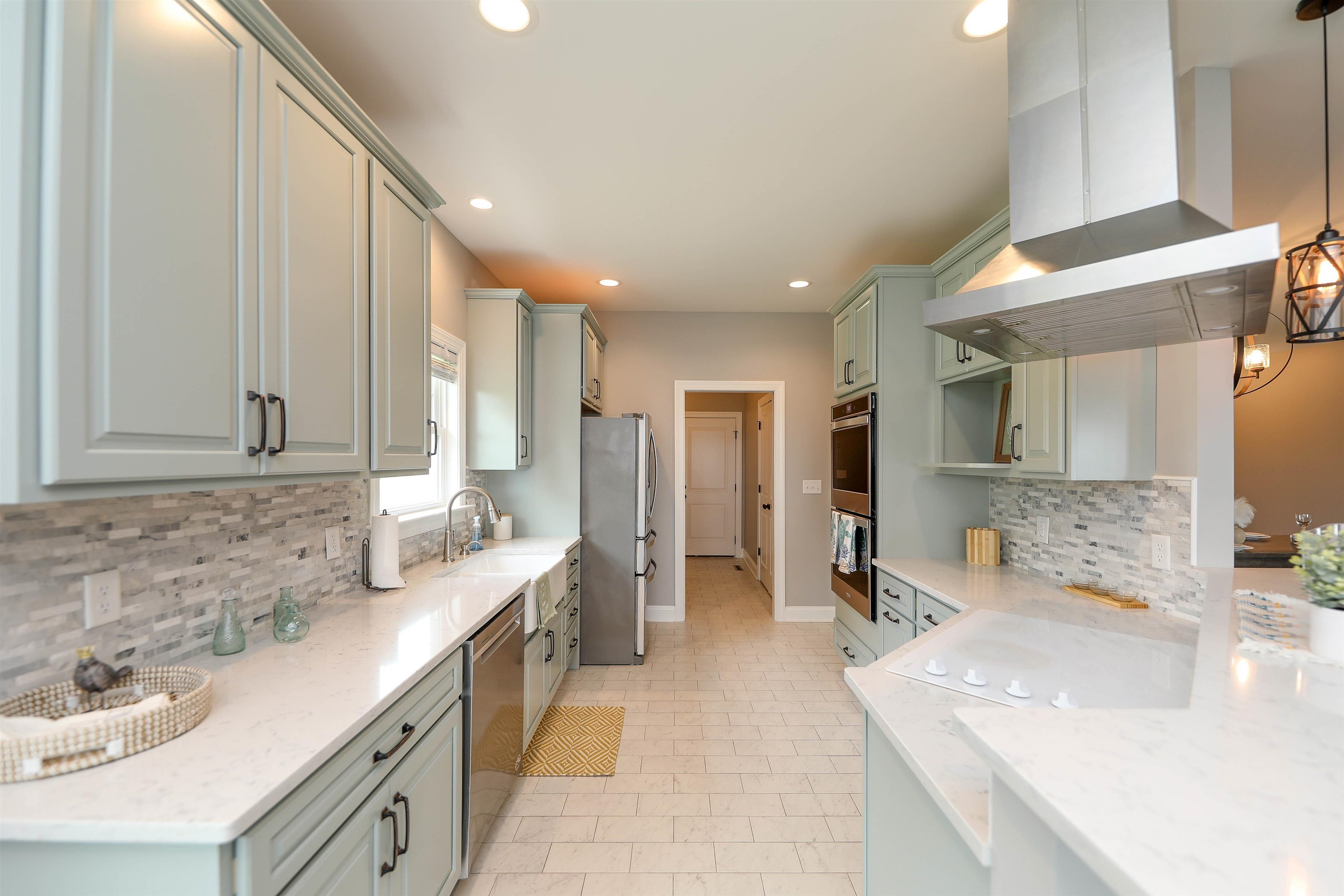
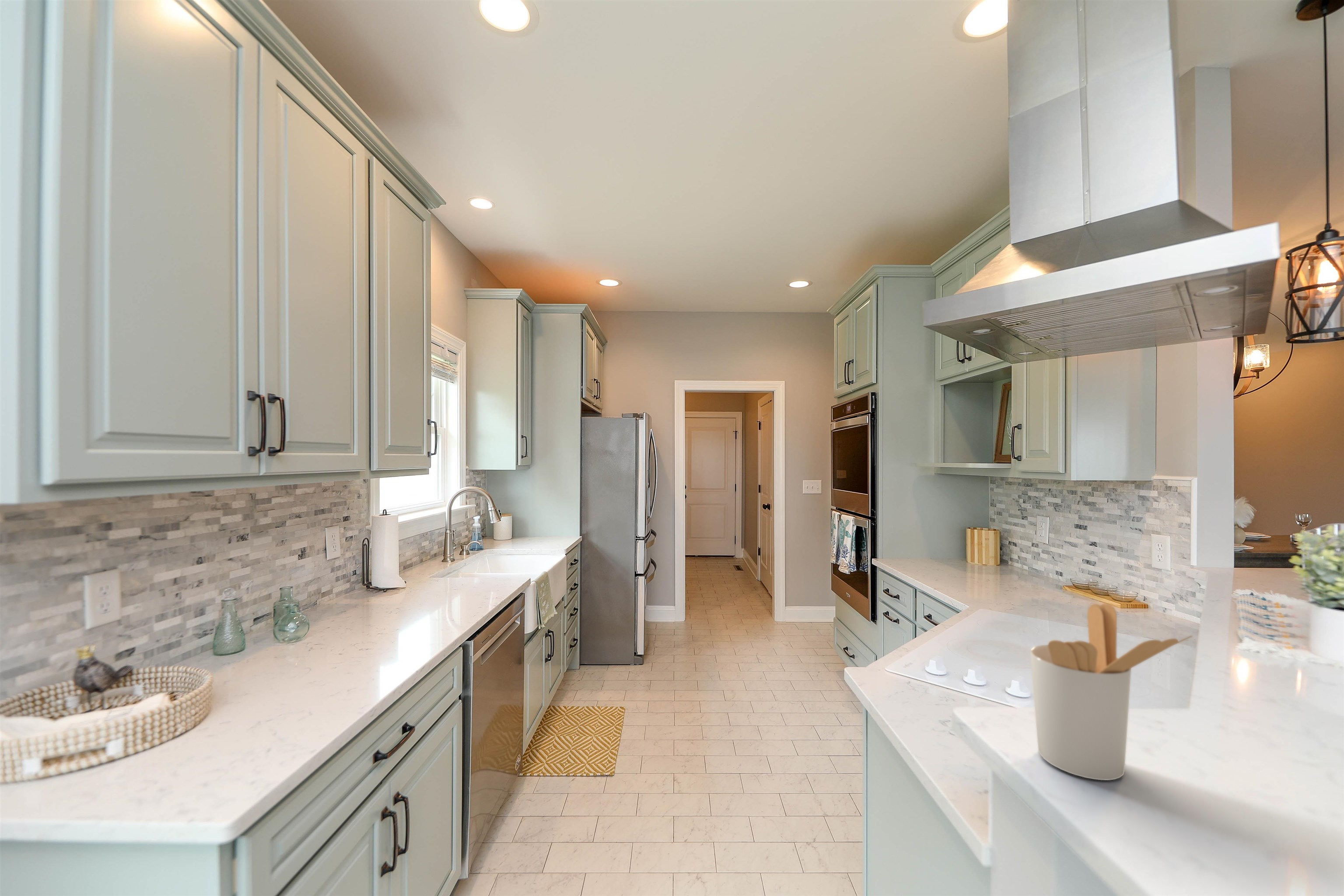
+ utensil holder [1029,603,1193,781]
